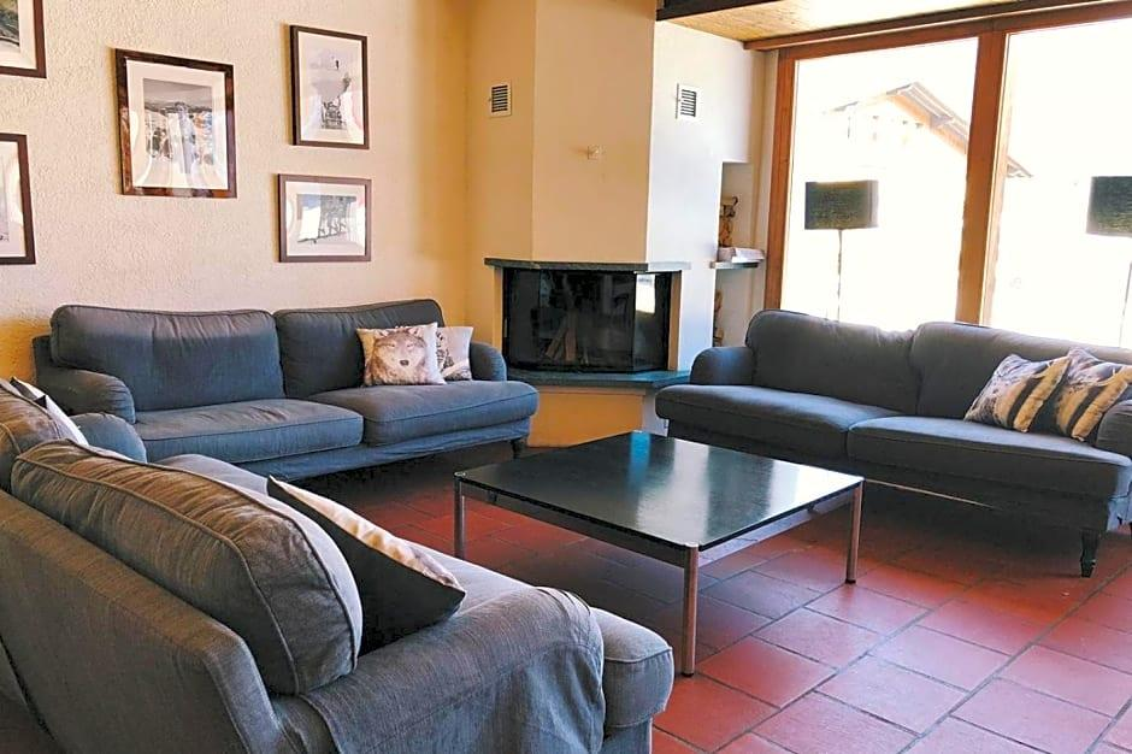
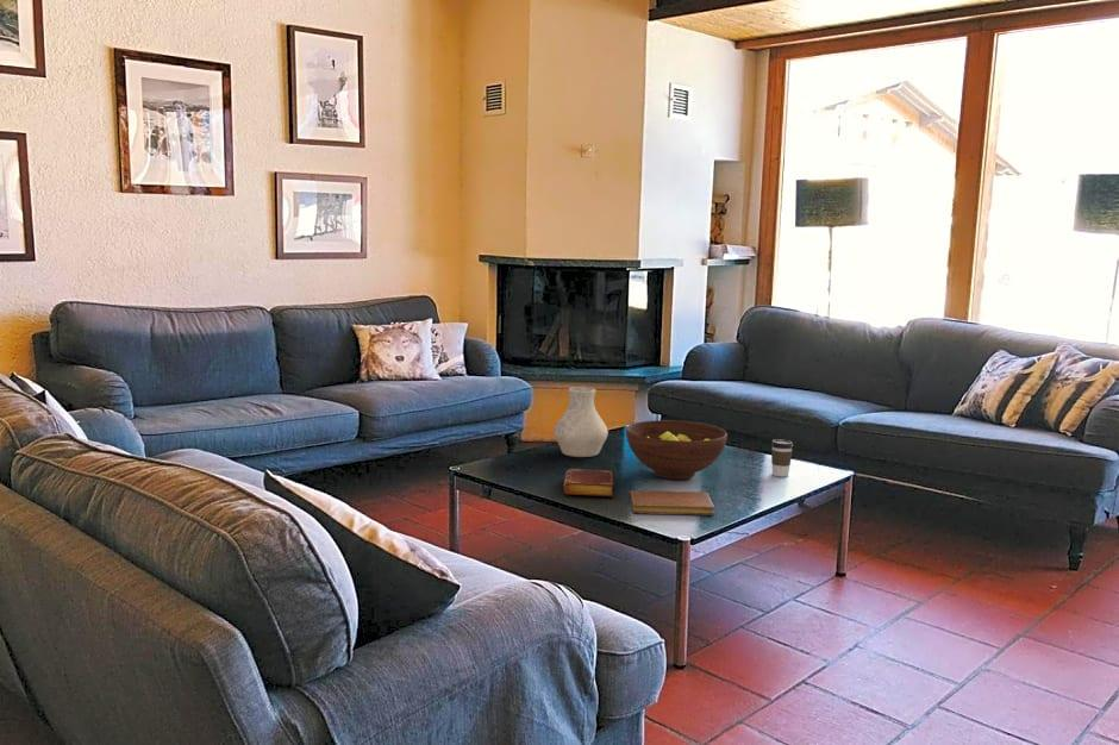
+ book [563,468,614,497]
+ coffee cup [770,438,794,478]
+ notebook [629,489,715,517]
+ vase [552,386,609,458]
+ fruit bowl [625,419,729,481]
